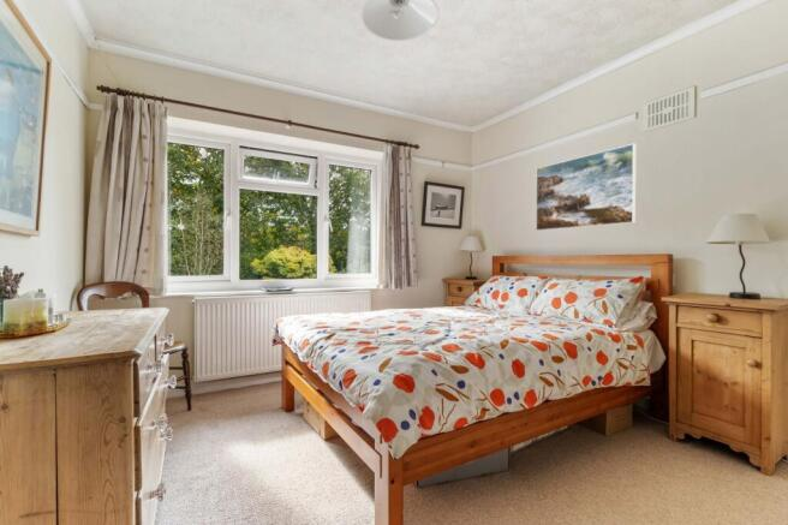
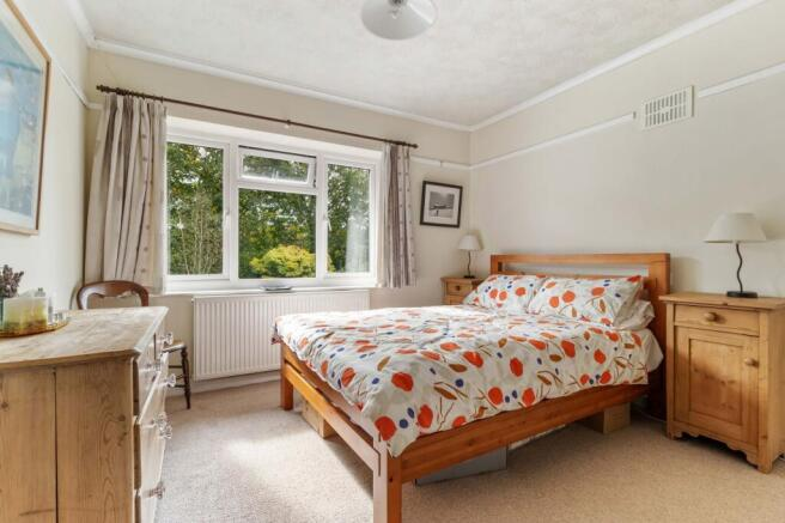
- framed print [535,143,637,232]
